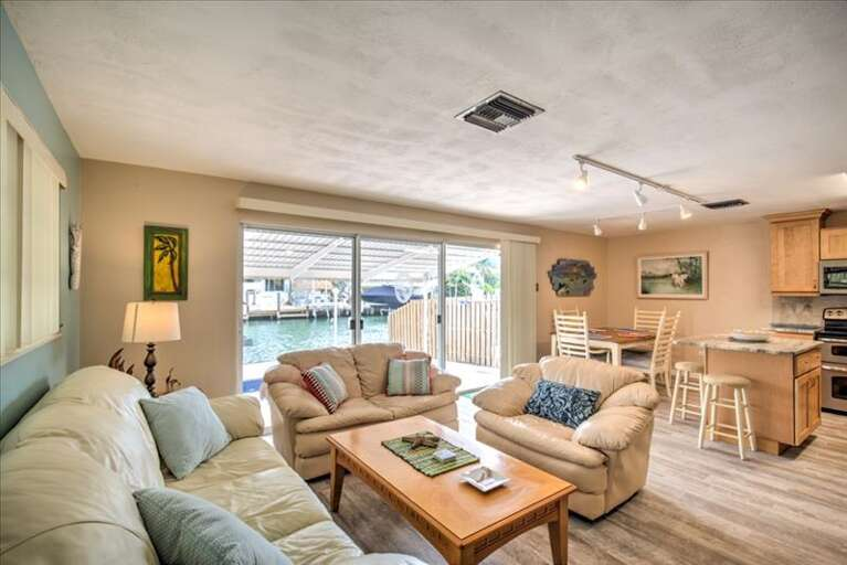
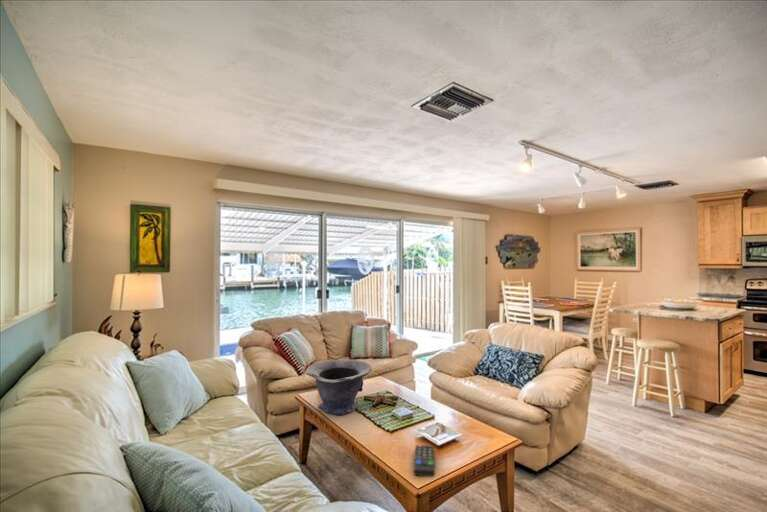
+ remote control [413,444,436,477]
+ decorative bowl [305,358,373,416]
